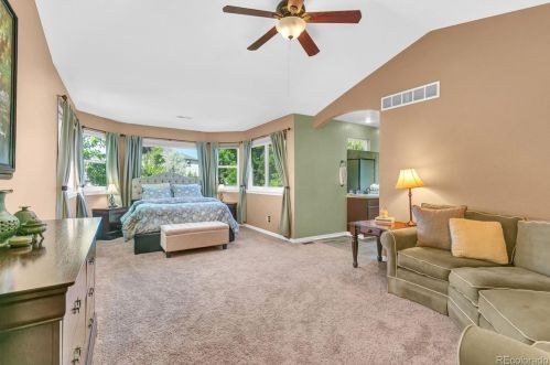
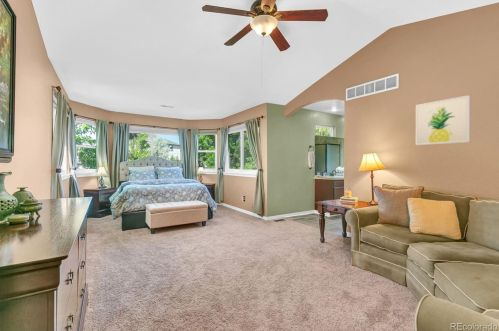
+ wall art [415,94,471,146]
